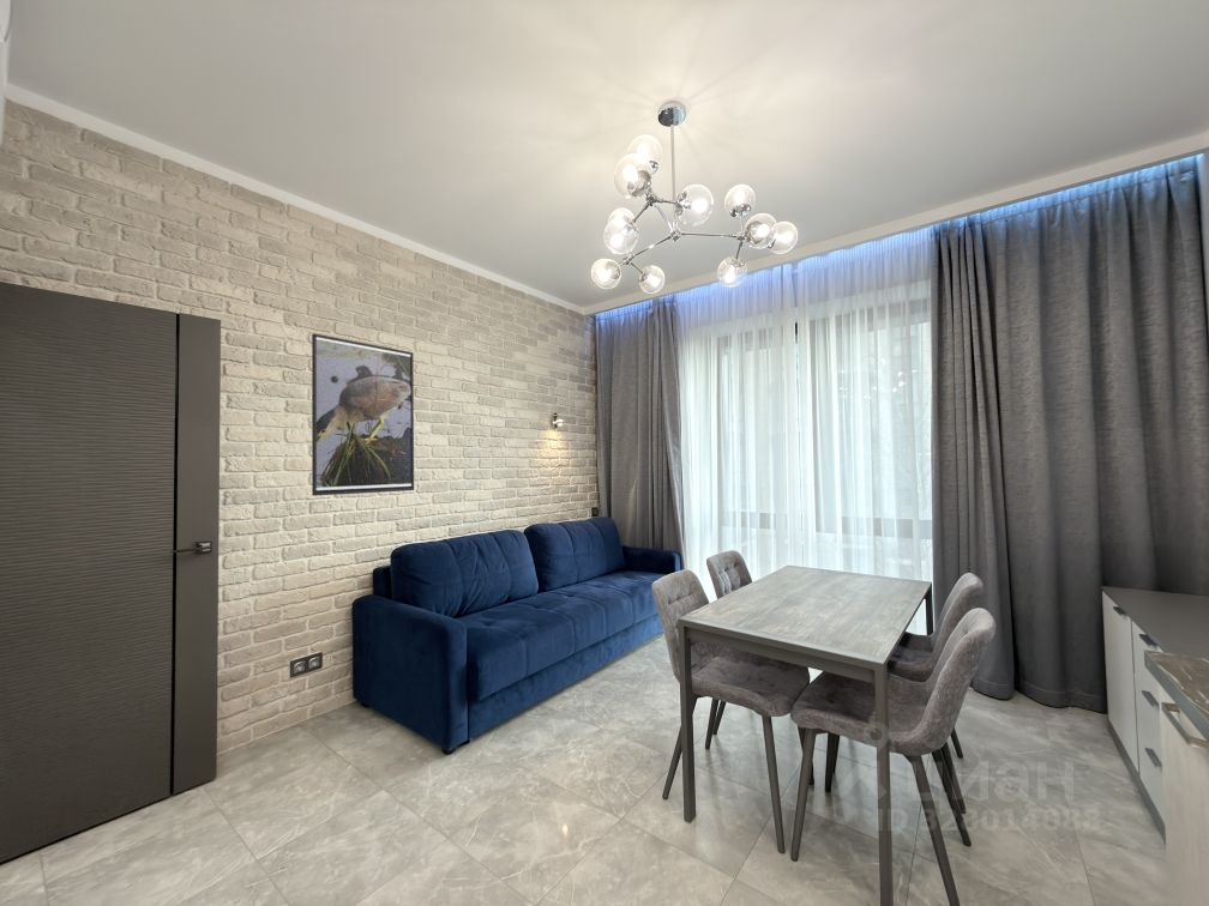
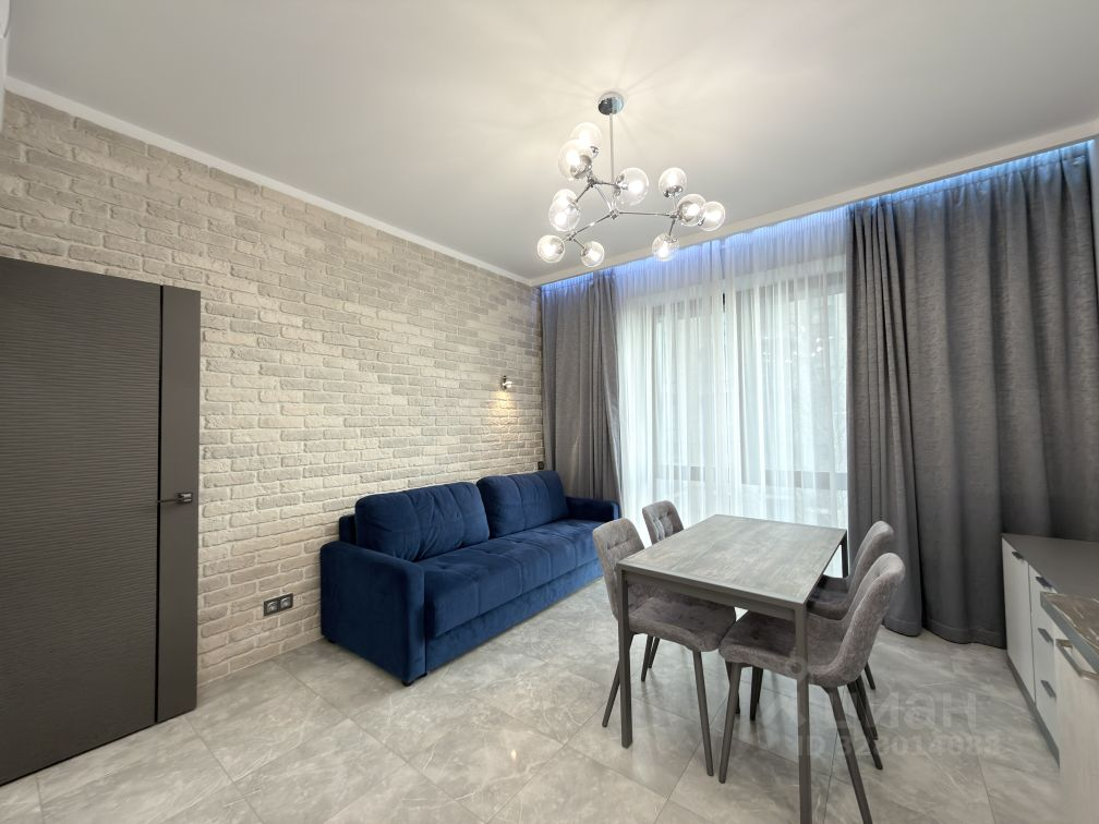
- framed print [311,332,415,497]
